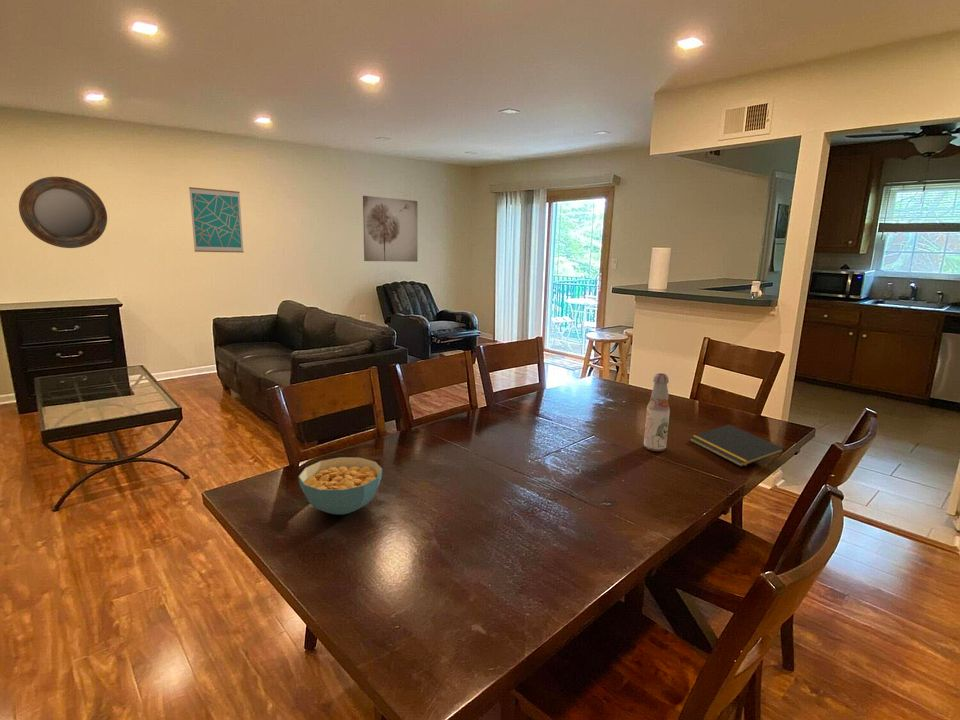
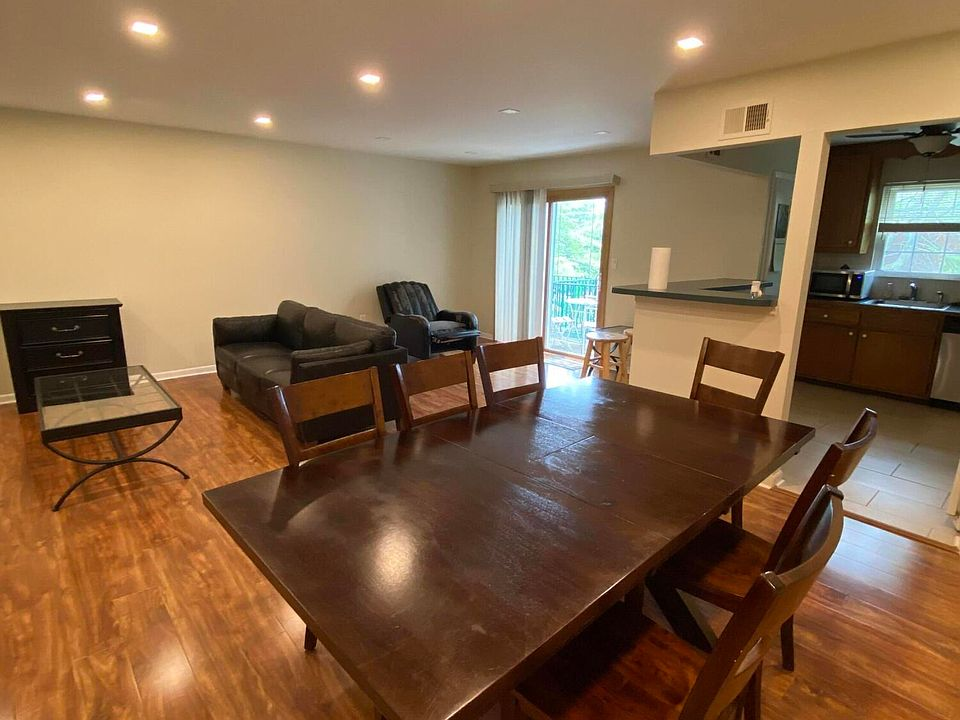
- bottle [643,372,671,452]
- wall art [362,195,419,263]
- cereal bowl [298,456,383,516]
- home mirror [18,176,108,249]
- wall art [188,186,245,254]
- notepad [688,424,785,468]
